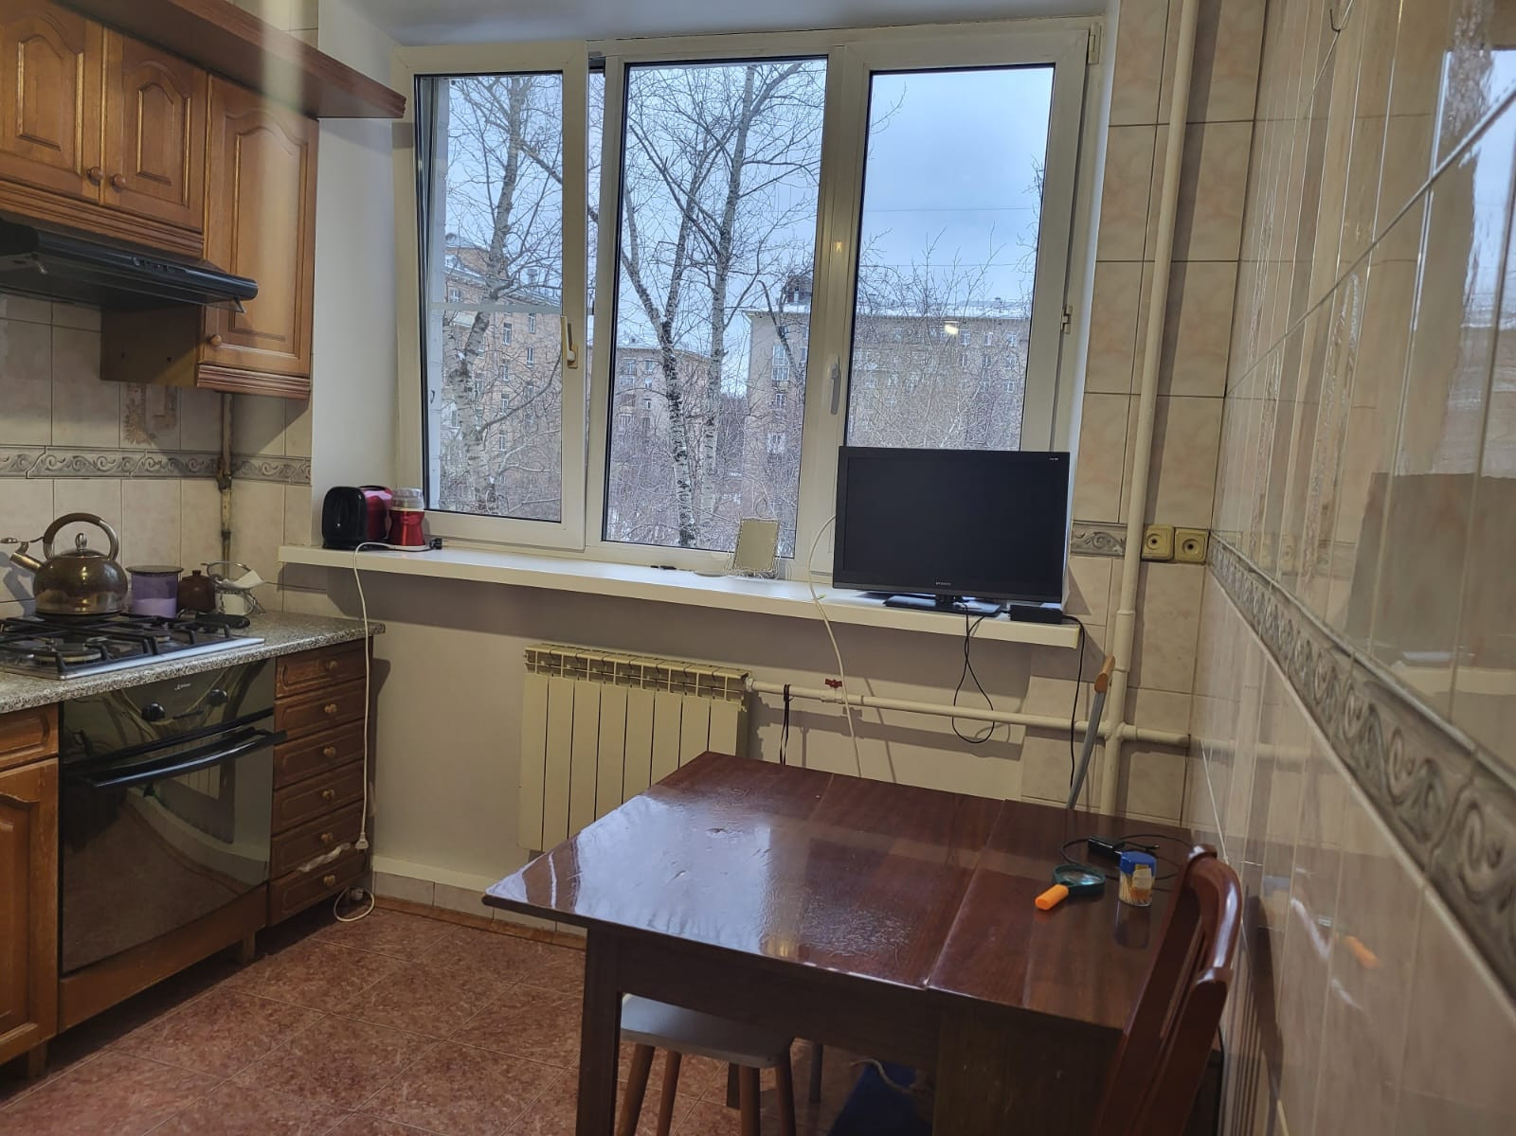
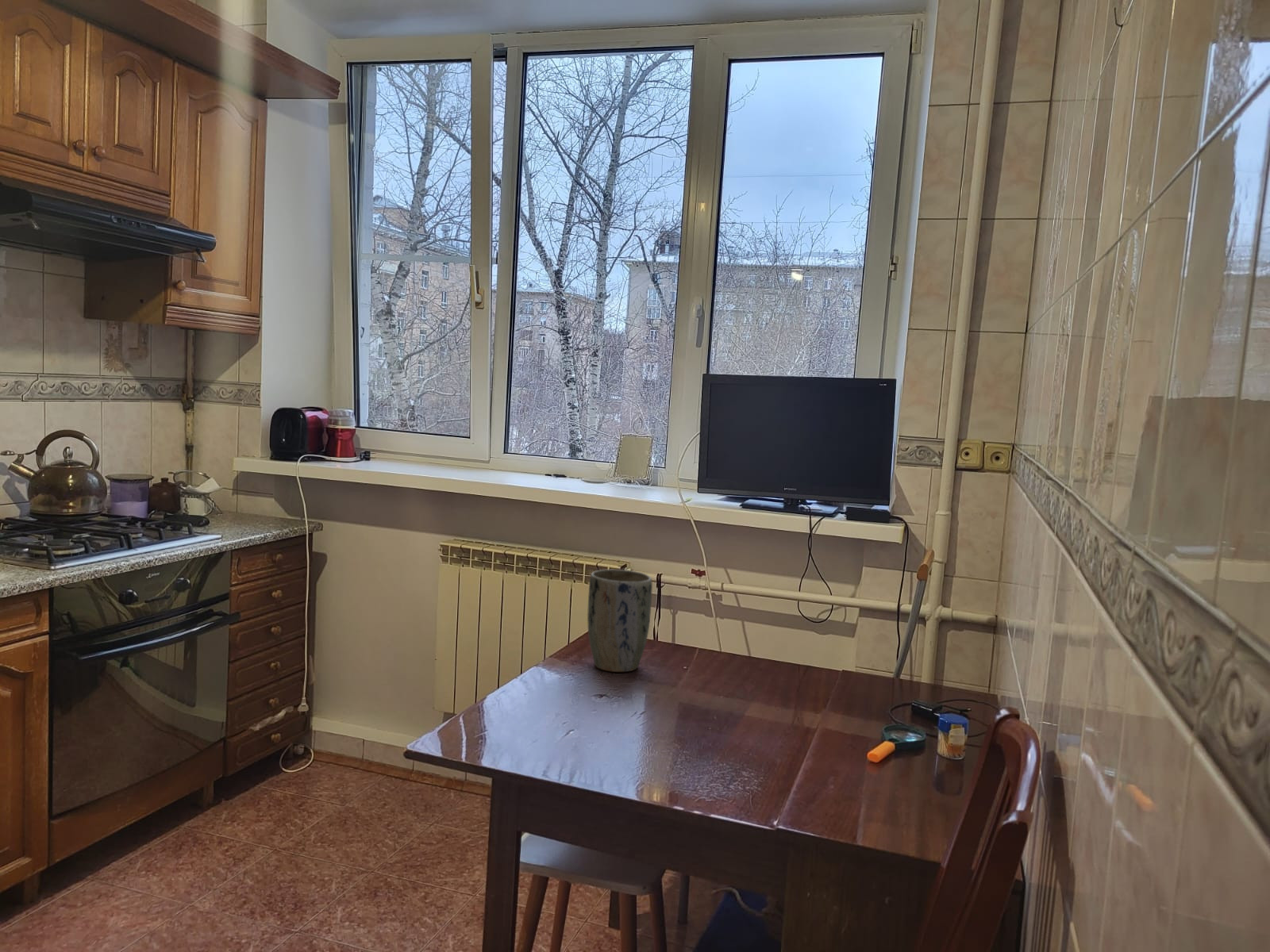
+ plant pot [587,568,653,673]
